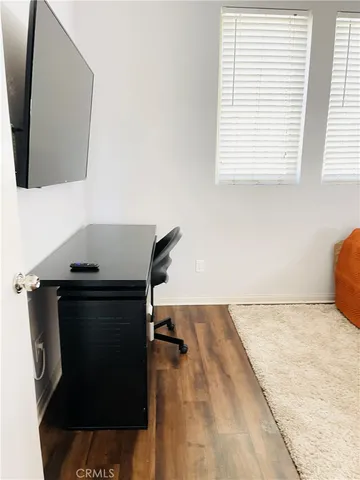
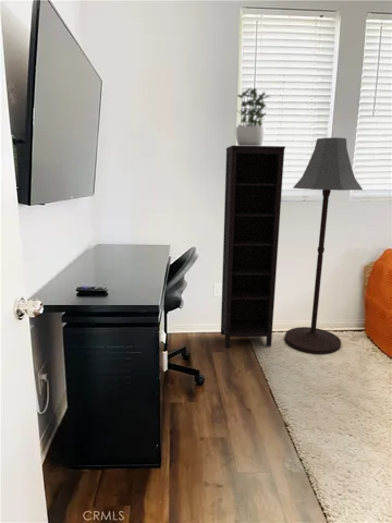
+ floor lamp [284,136,364,355]
+ bookcase [220,145,286,349]
+ potted plant [235,86,270,146]
